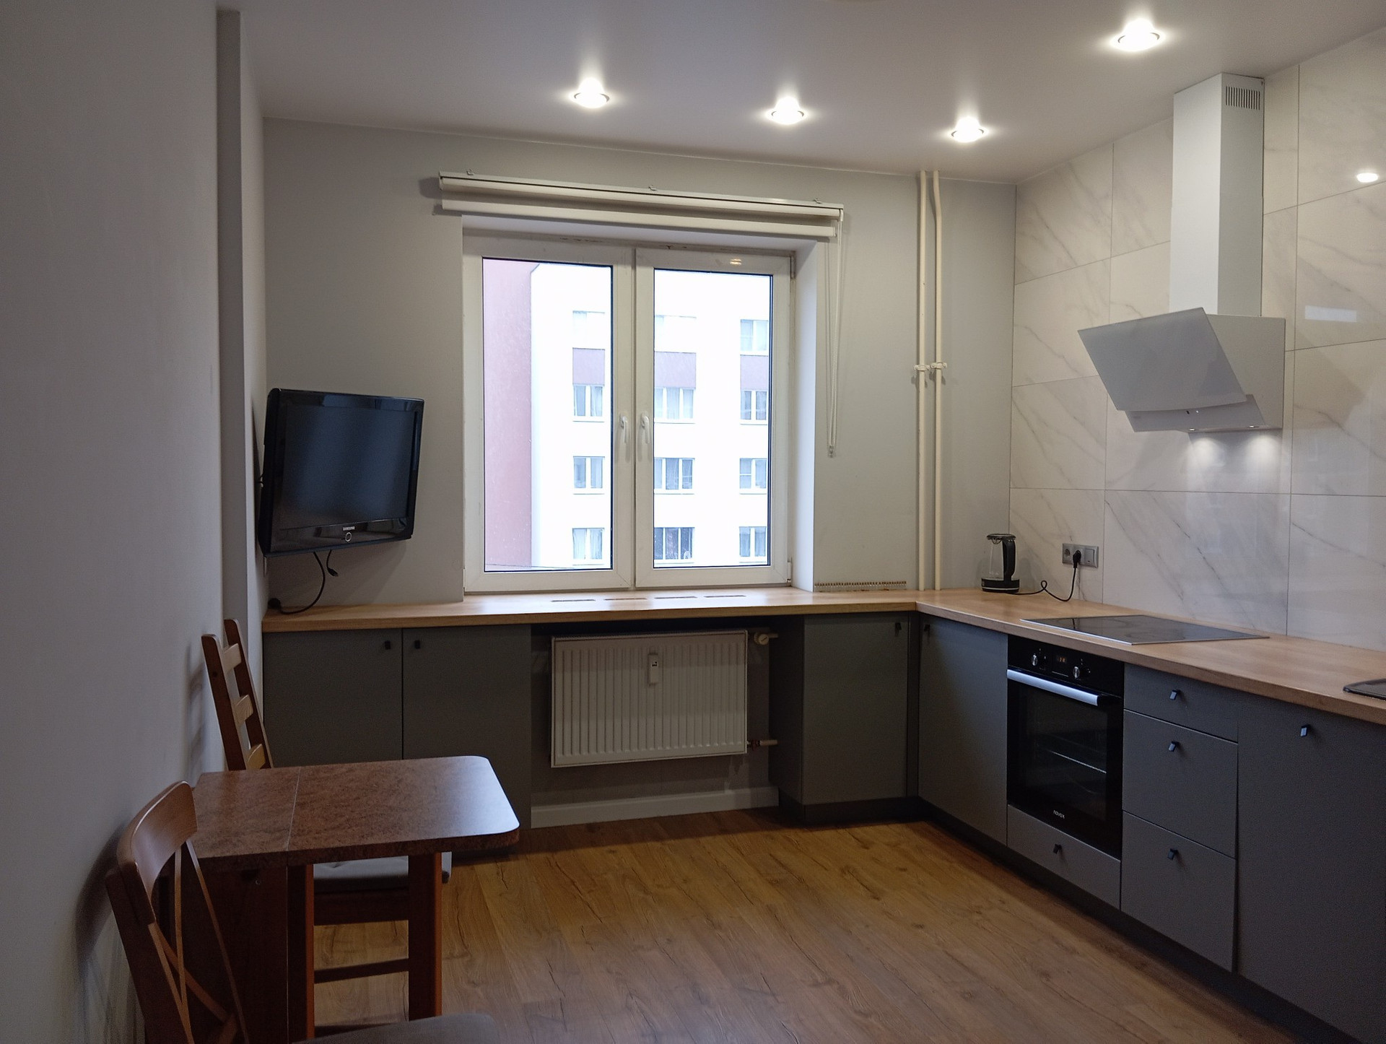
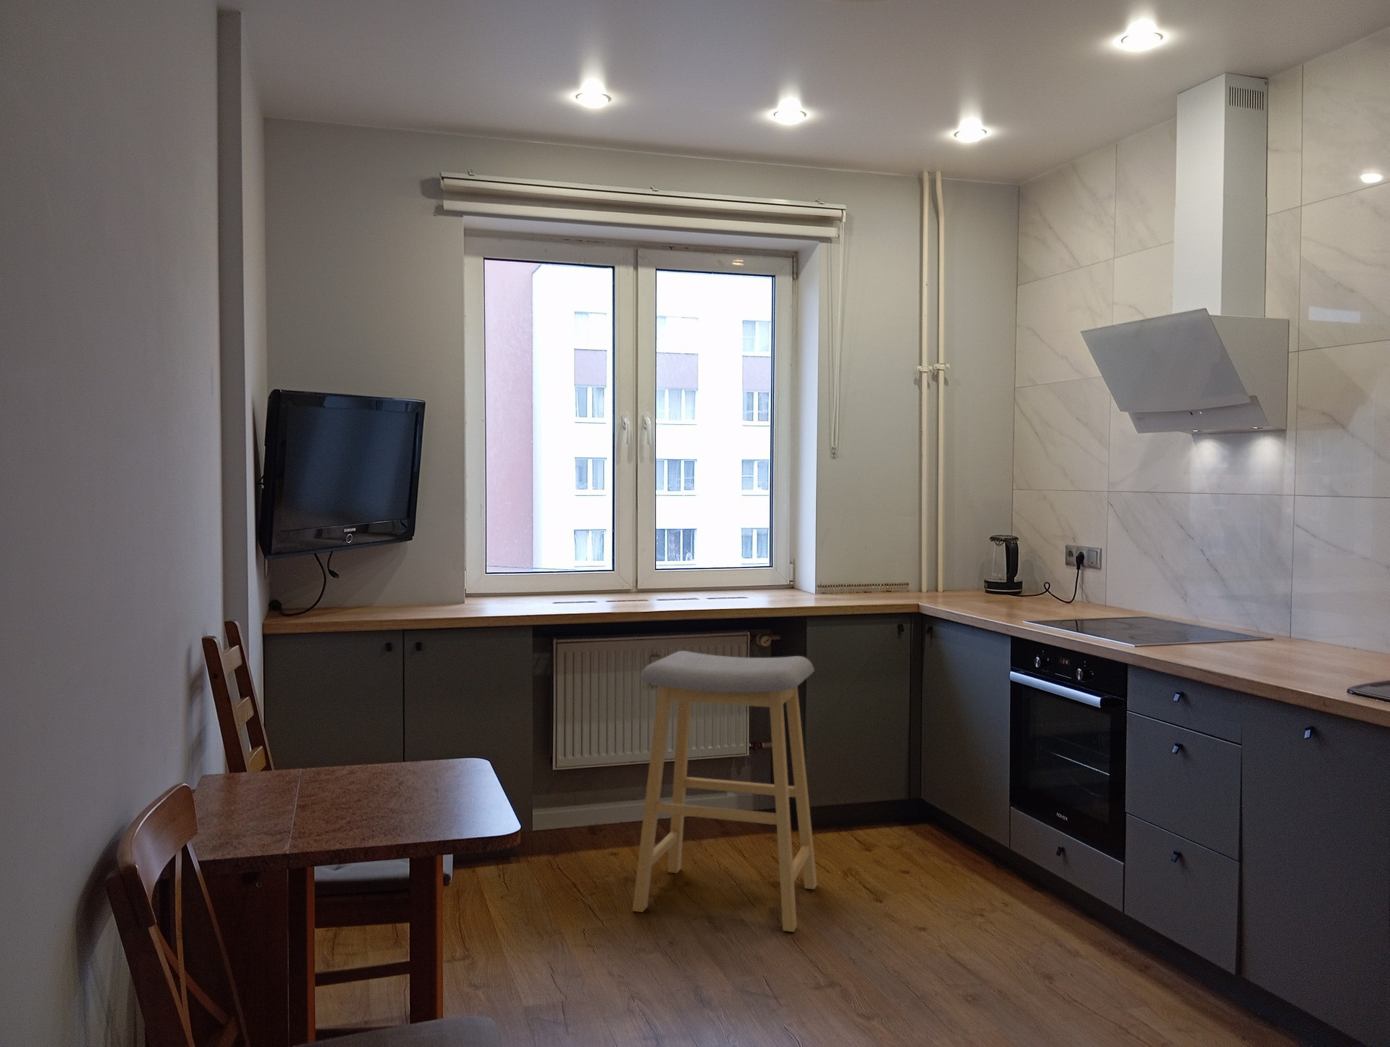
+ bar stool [632,650,818,933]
